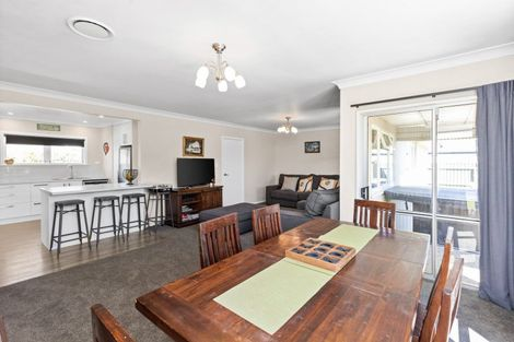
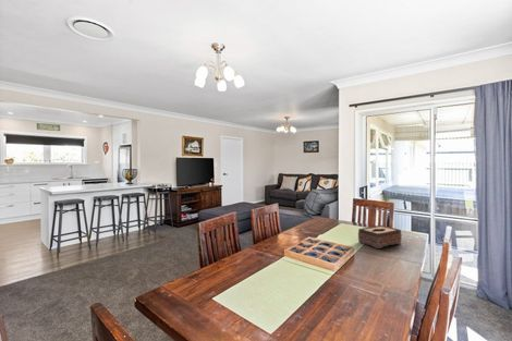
+ tissue box [357,224,403,249]
